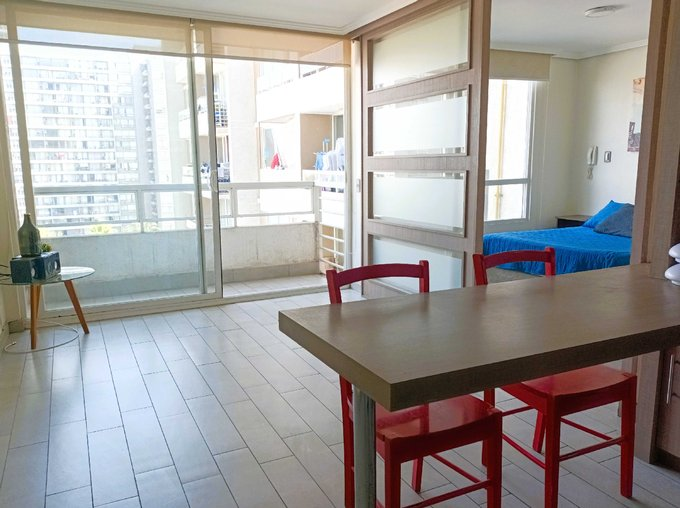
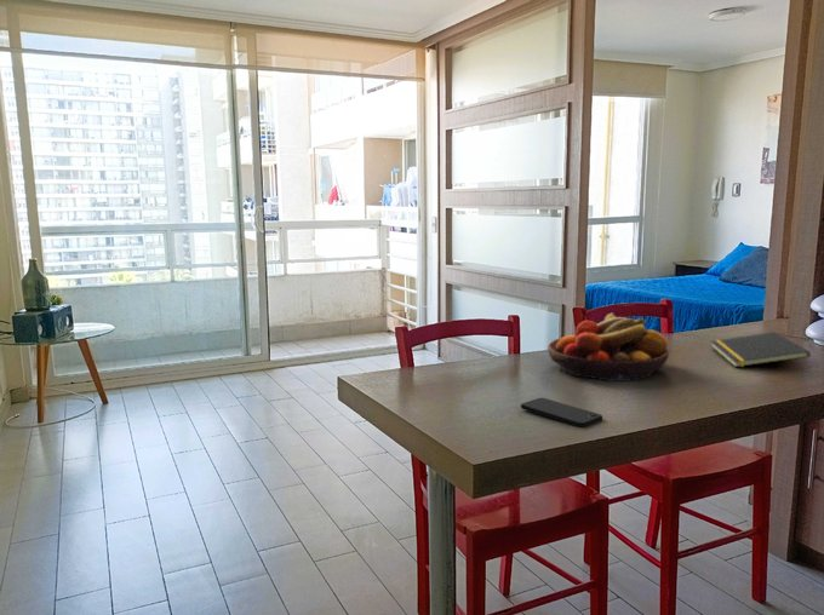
+ fruit bowl [547,312,670,383]
+ notepad [709,331,812,368]
+ smartphone [520,397,603,429]
